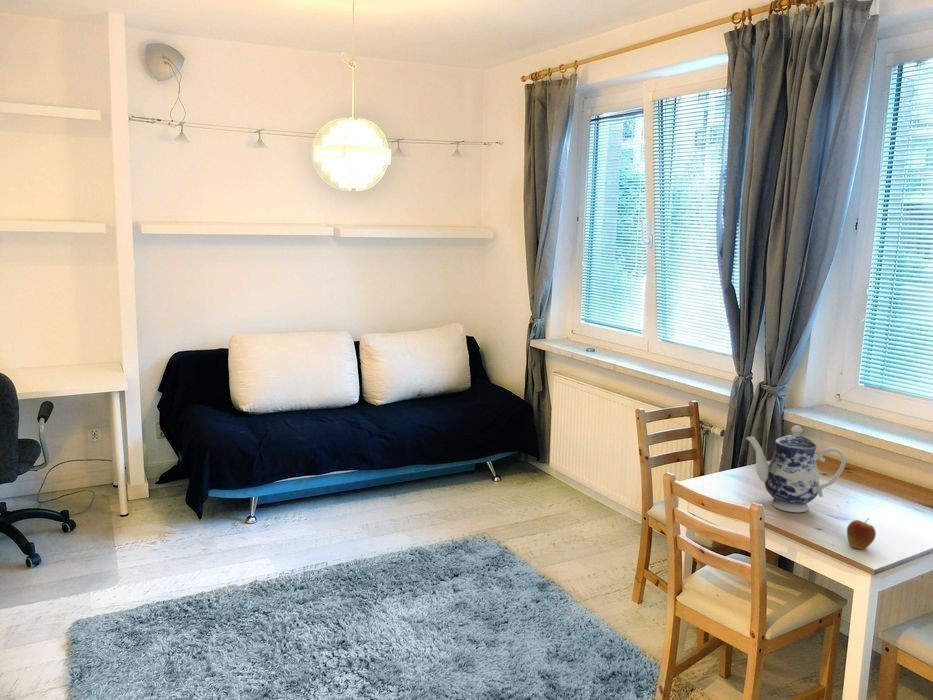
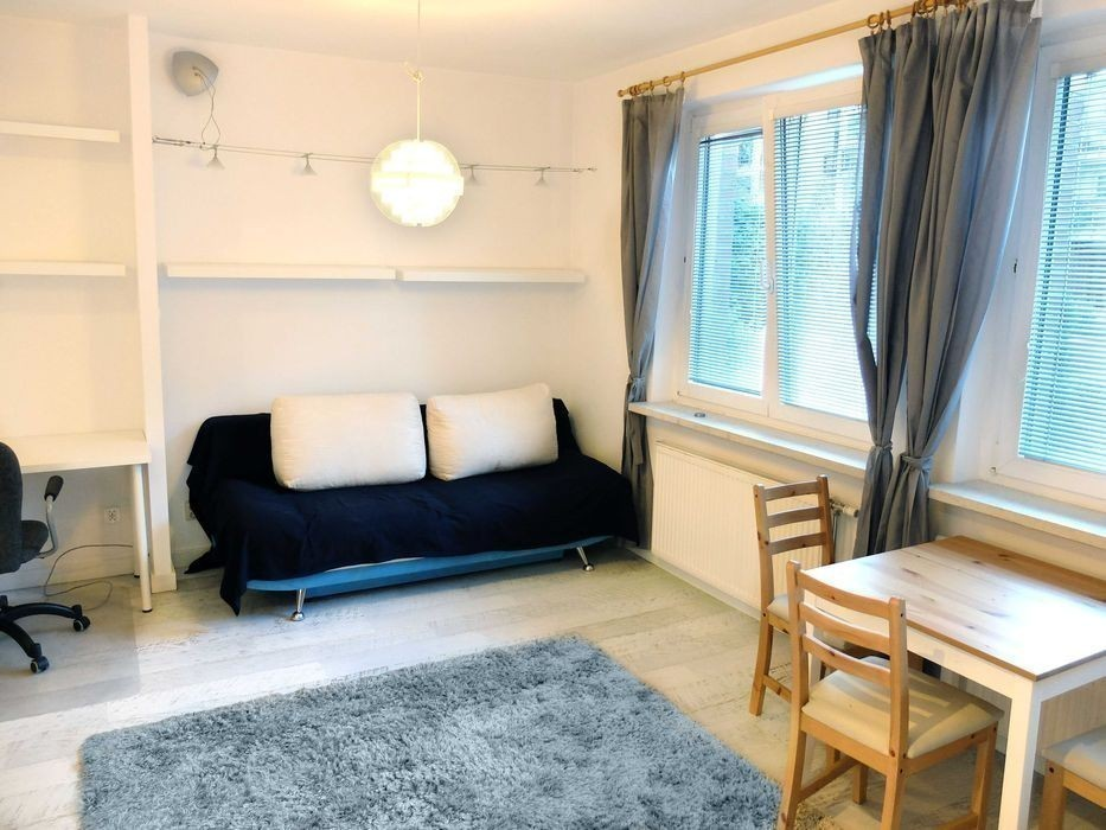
- teapot [745,424,847,513]
- fruit [846,517,877,550]
